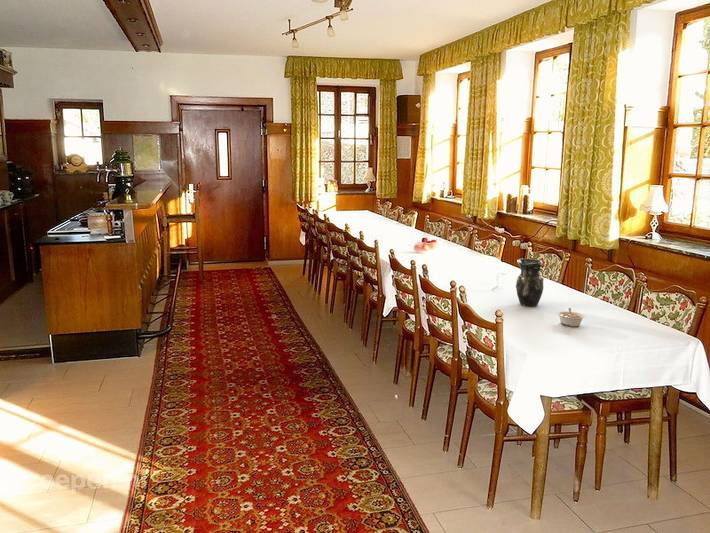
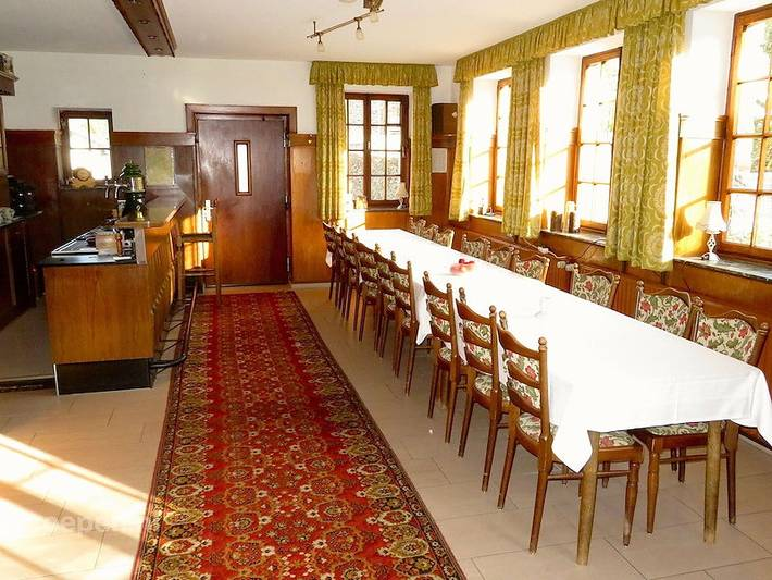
- vase [515,258,545,307]
- legume [556,307,586,327]
